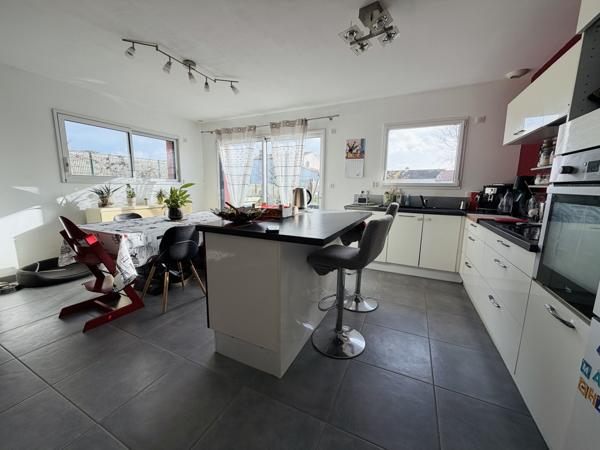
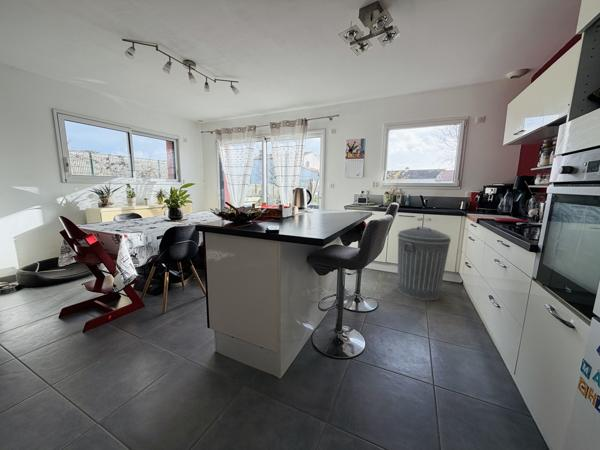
+ trash can [396,225,452,301]
